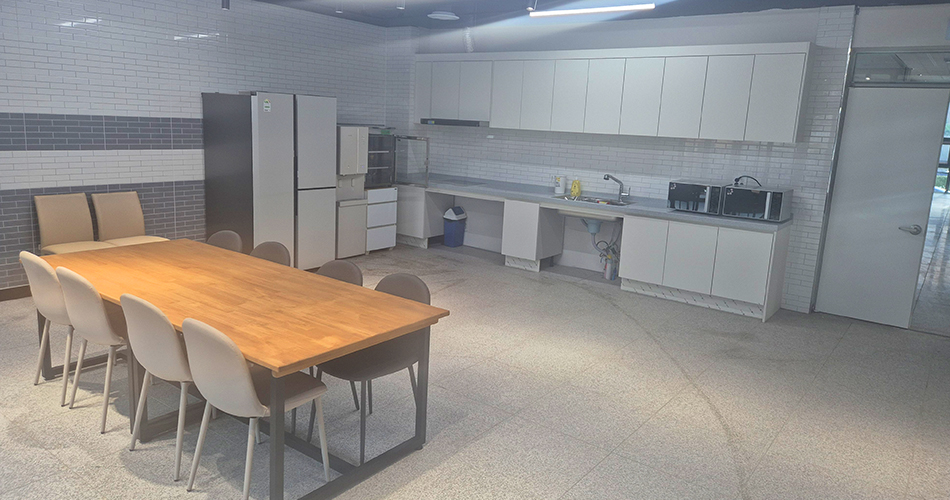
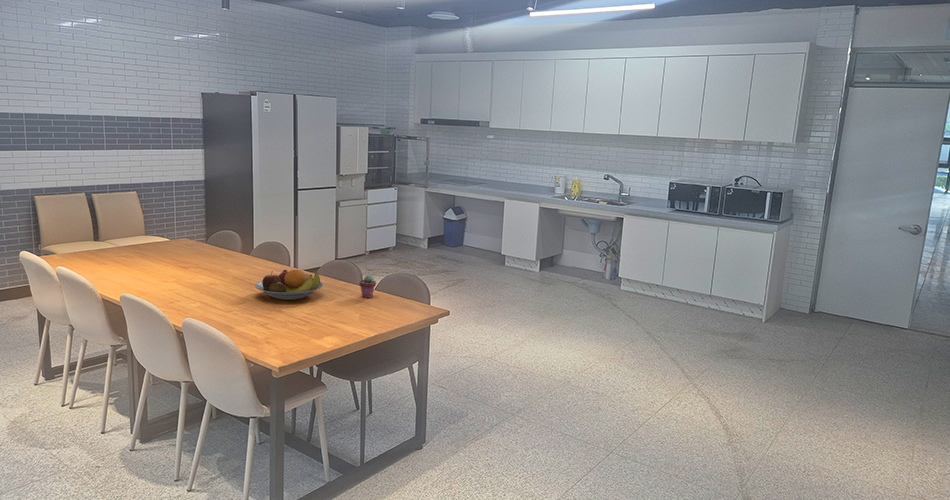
+ potted succulent [358,274,377,299]
+ fruit bowl [254,269,324,301]
